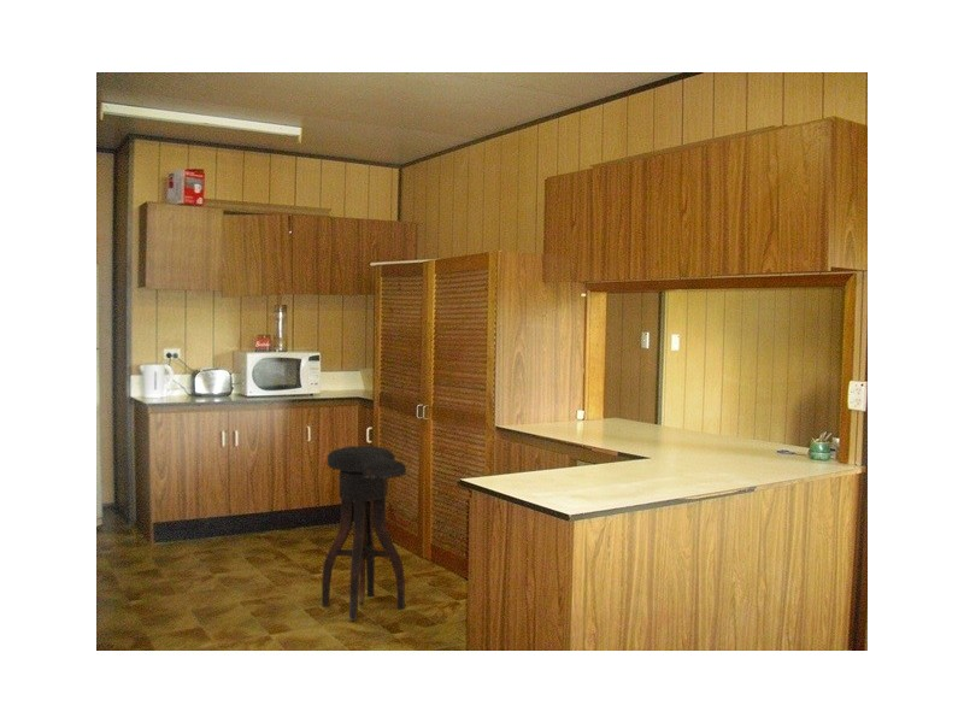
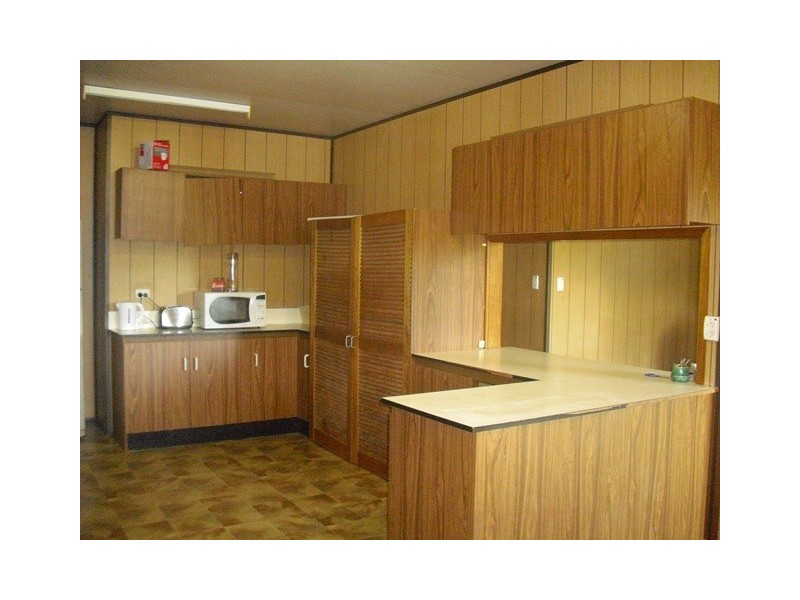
- stool [321,445,407,622]
